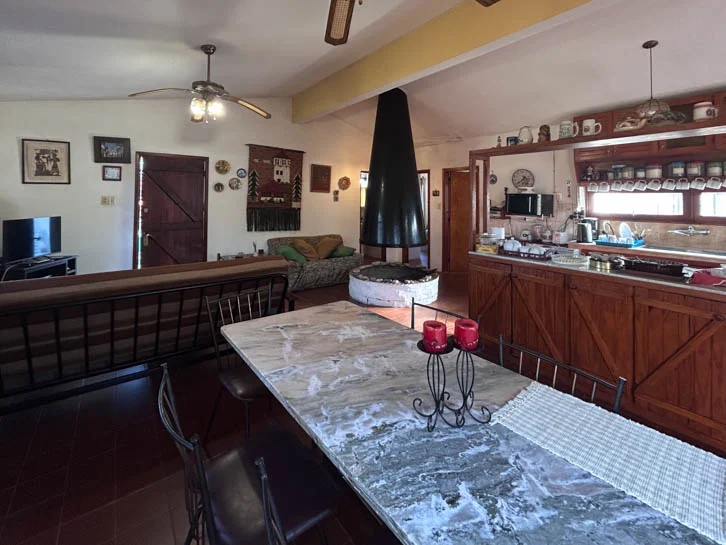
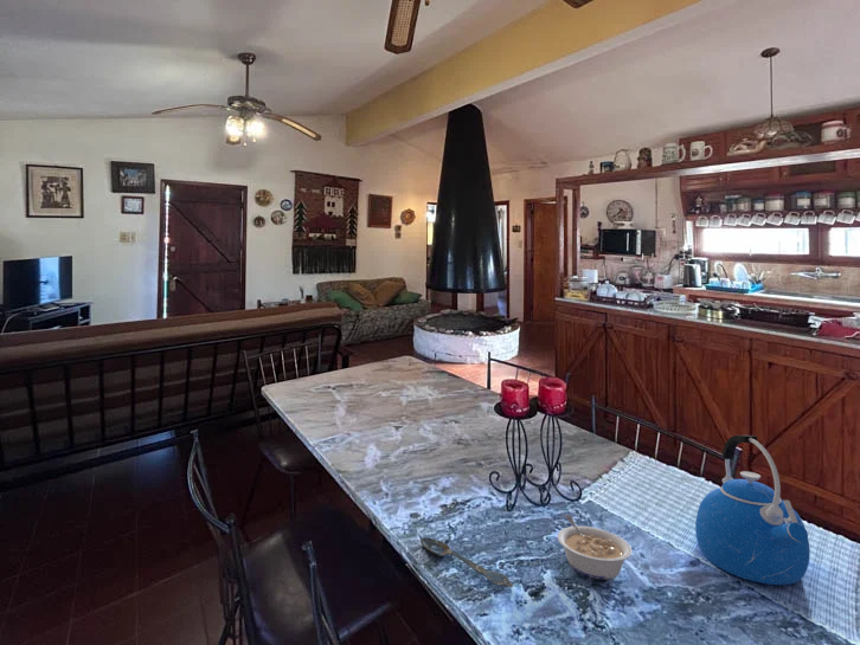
+ legume [557,514,634,580]
+ kettle [694,434,811,586]
+ spoon [419,536,514,588]
